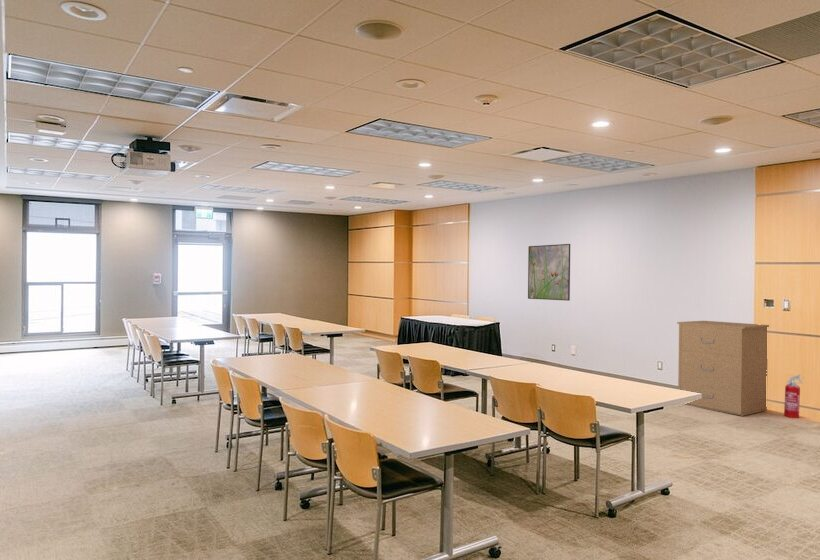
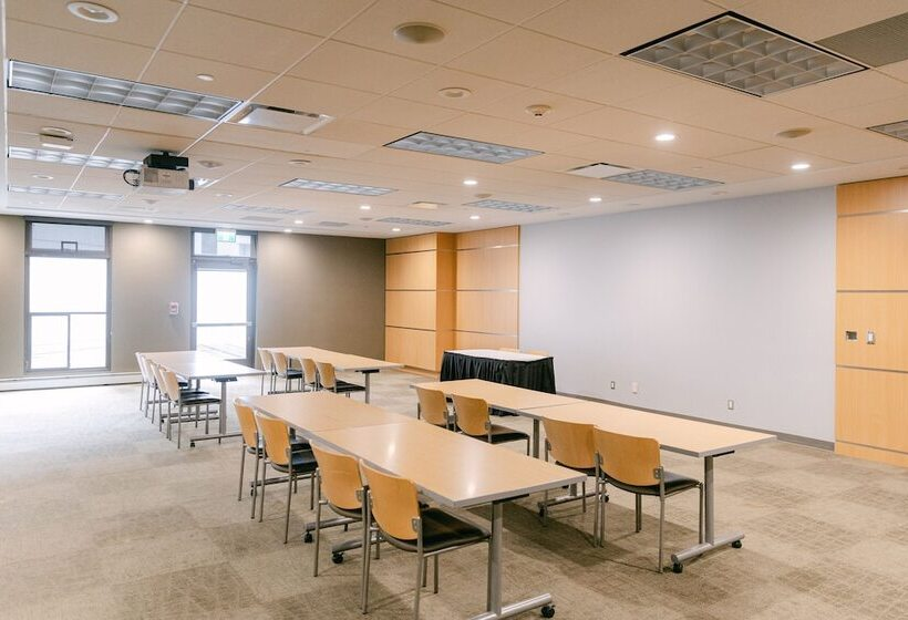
- filing cabinet [676,320,770,417]
- fire extinguisher [783,374,803,419]
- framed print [527,243,571,302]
